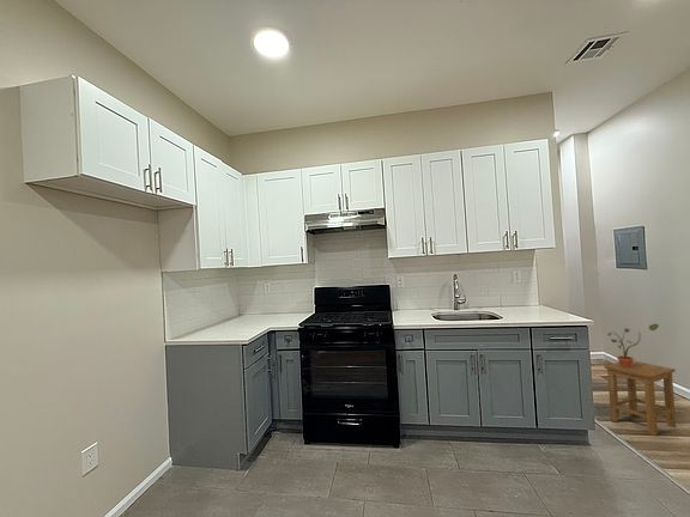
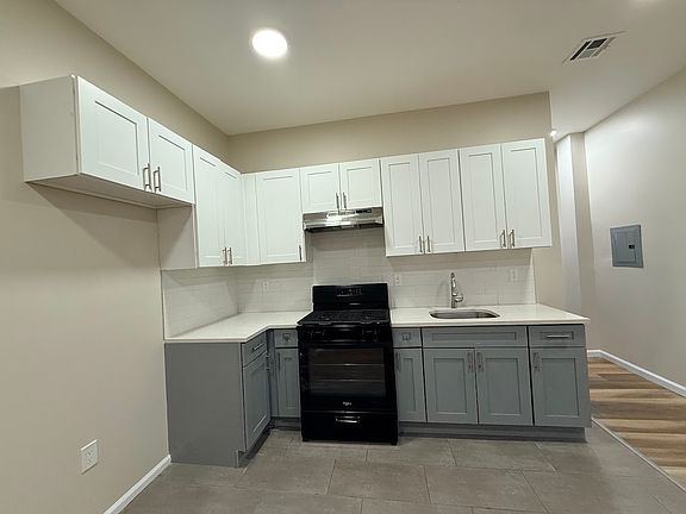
- potted plant [607,323,660,367]
- stool [603,360,677,437]
